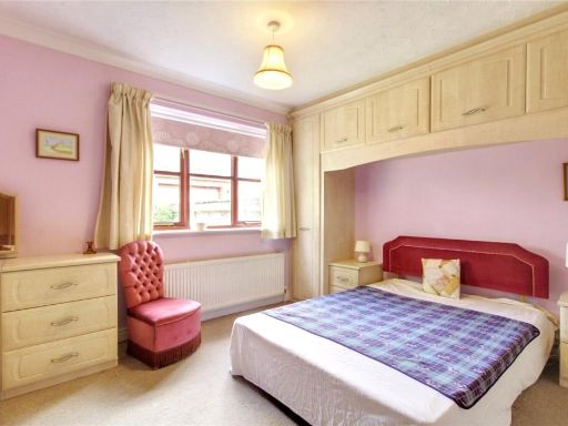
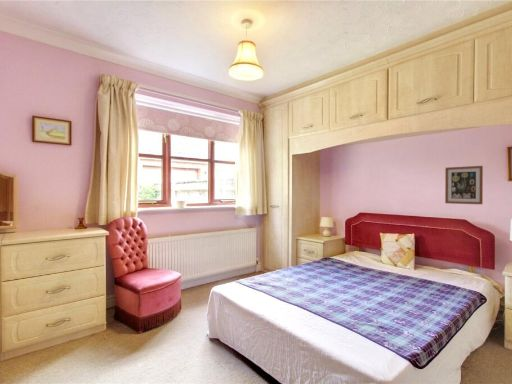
+ wall art [444,165,484,205]
